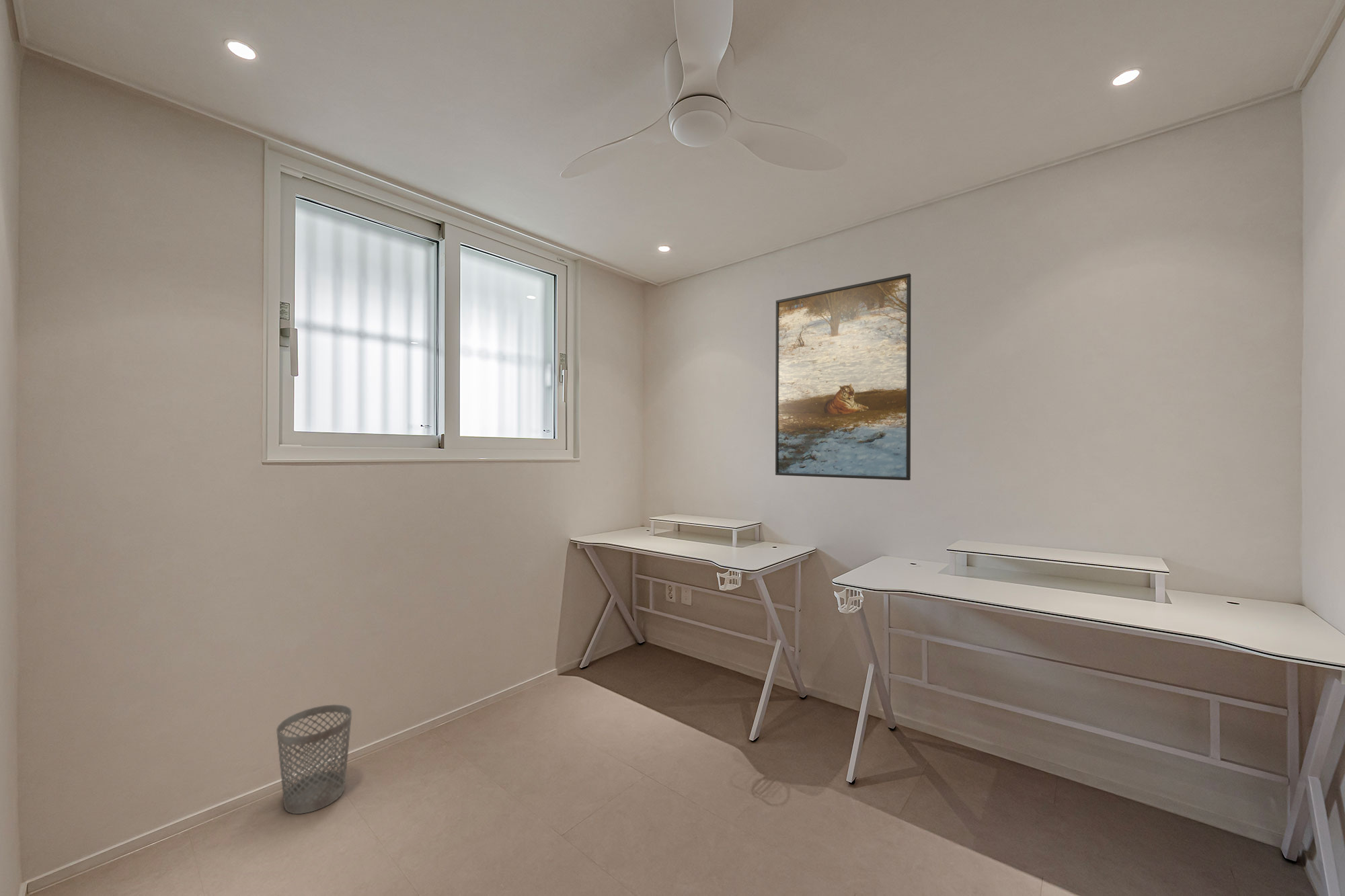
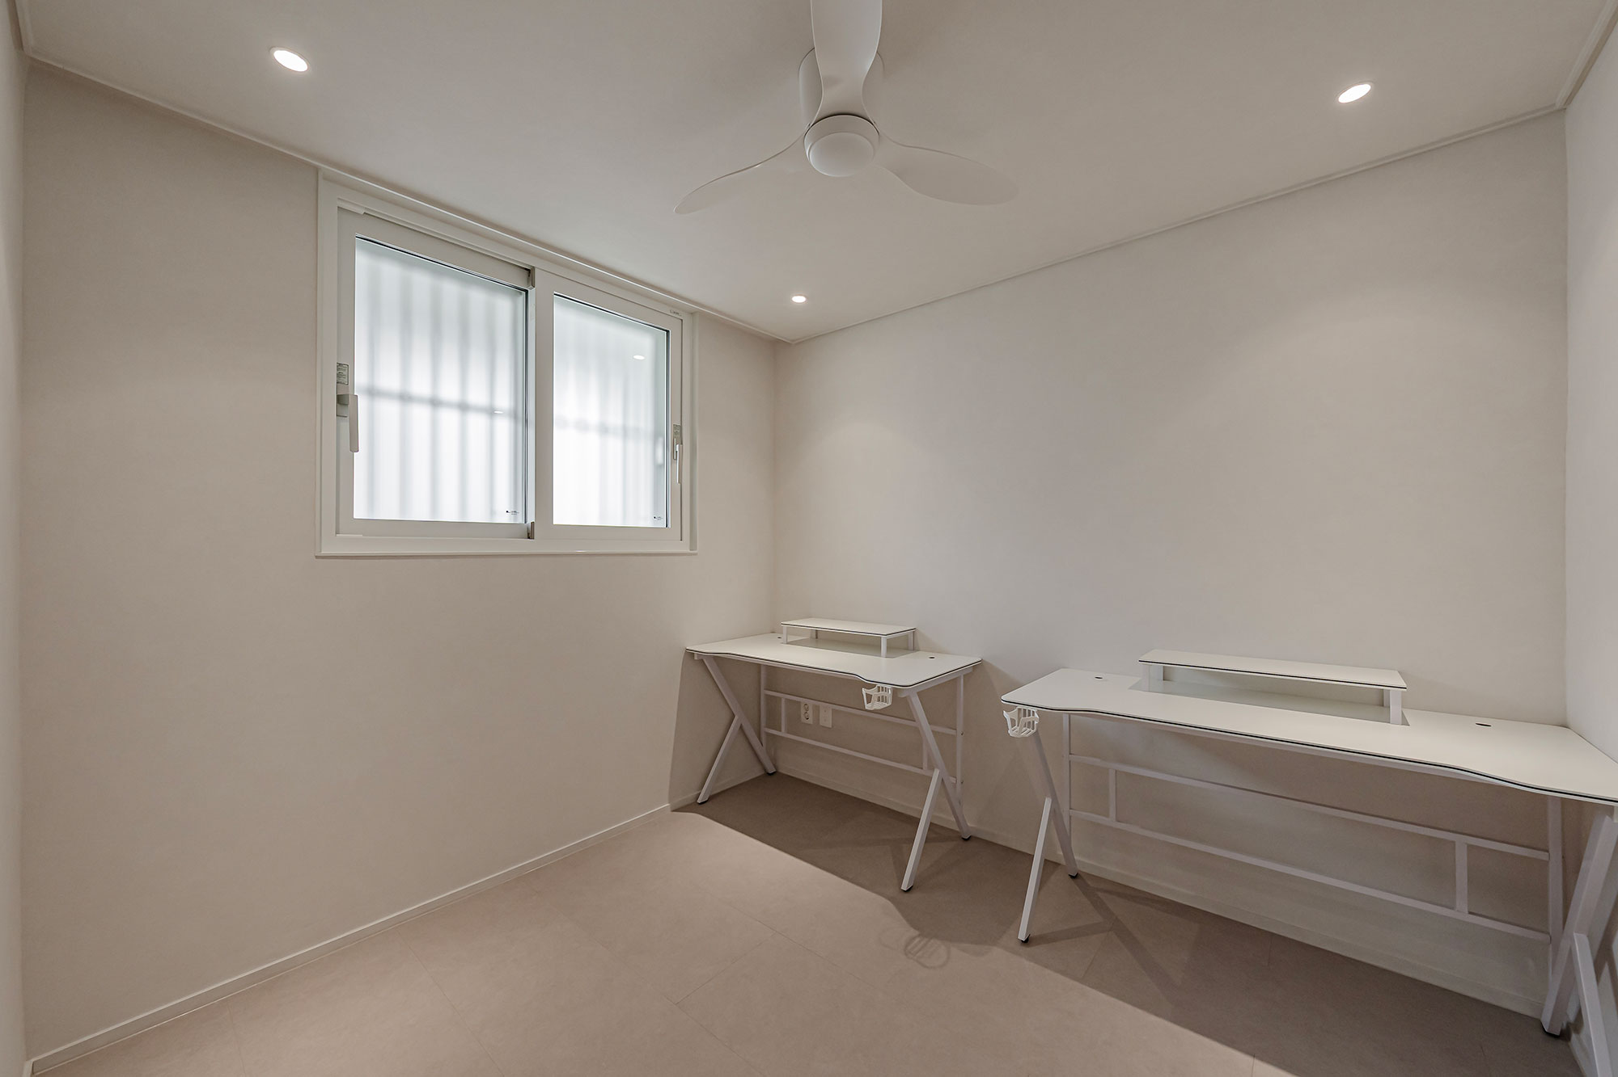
- wastebasket [276,704,352,815]
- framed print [775,273,912,481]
